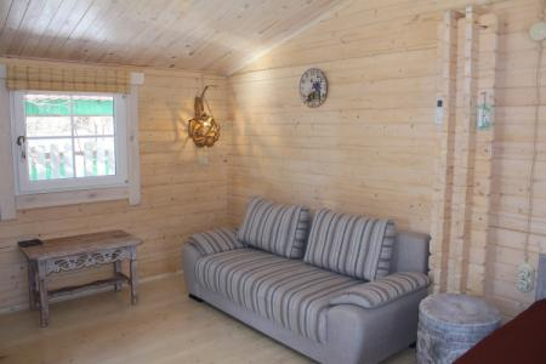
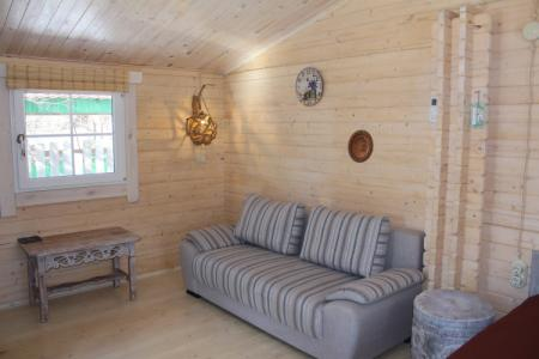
+ decorative plate [346,129,375,164]
